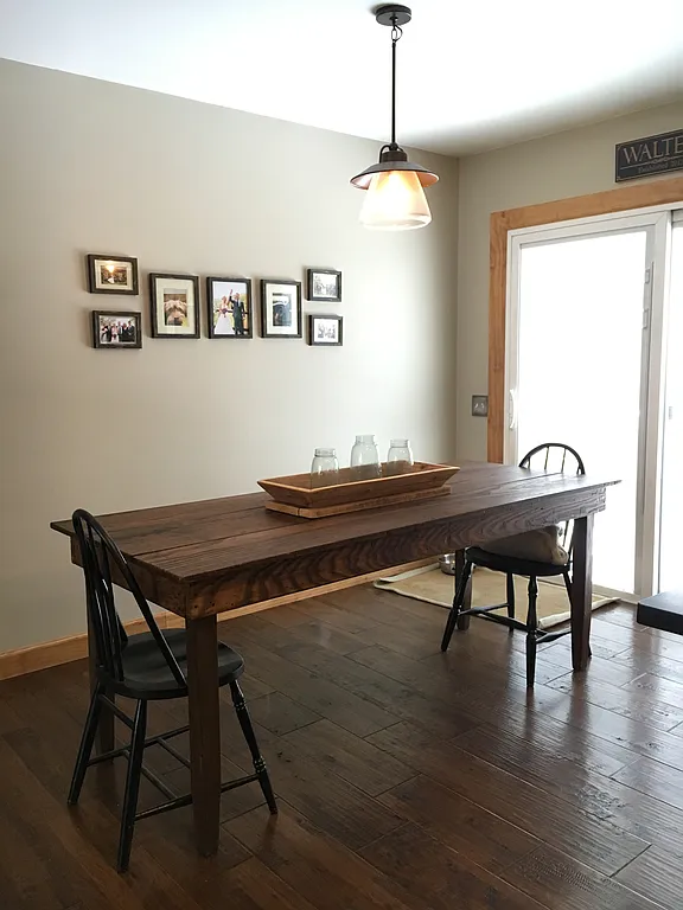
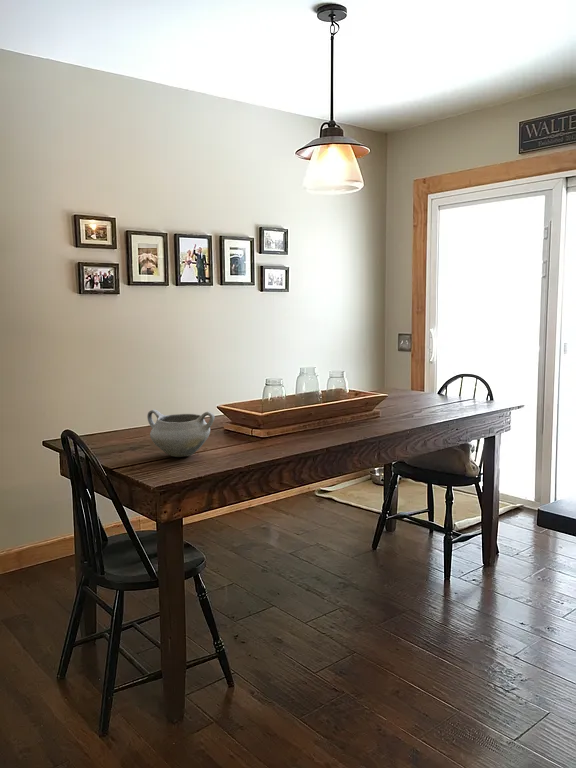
+ ceramic bowl [146,409,215,458]
